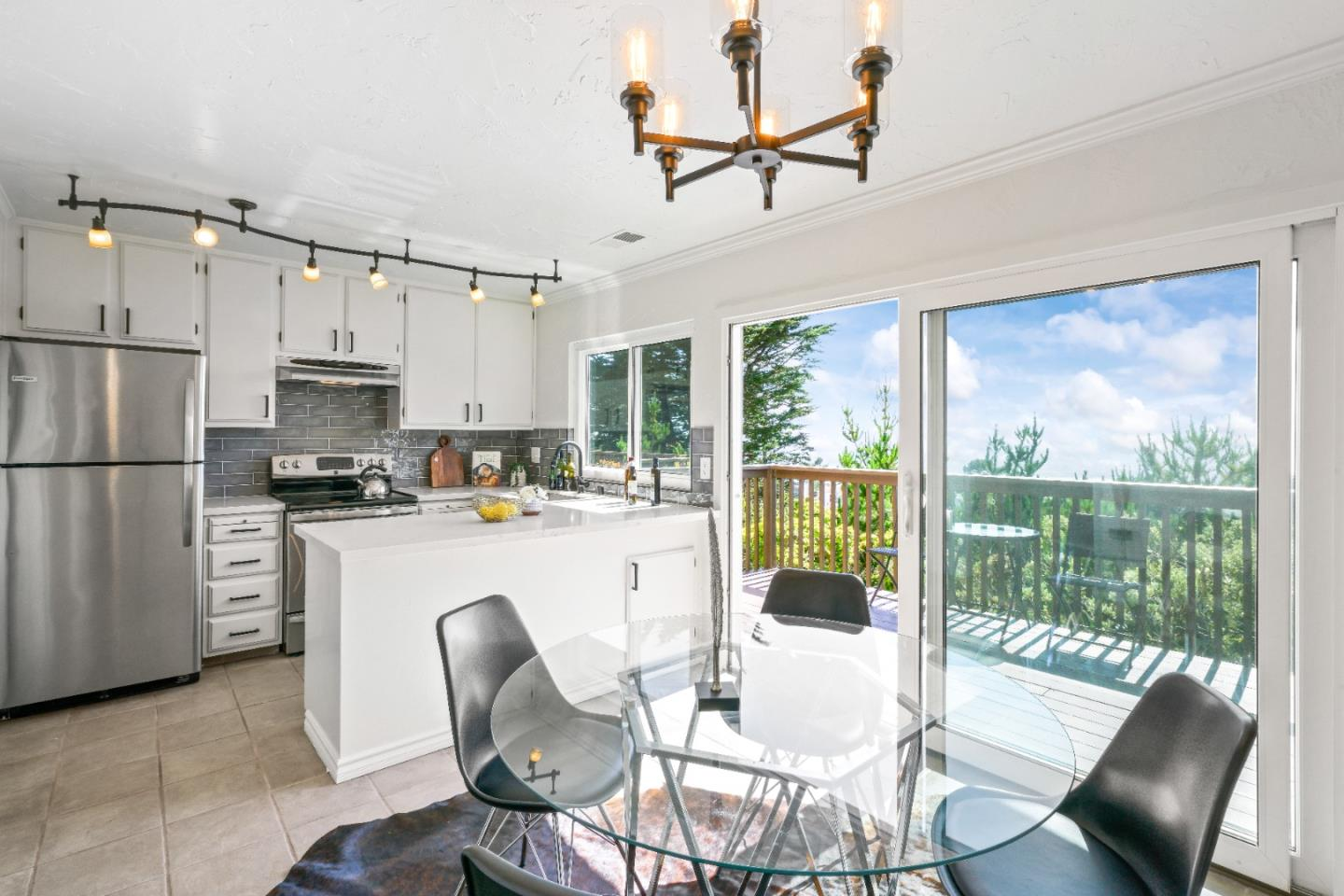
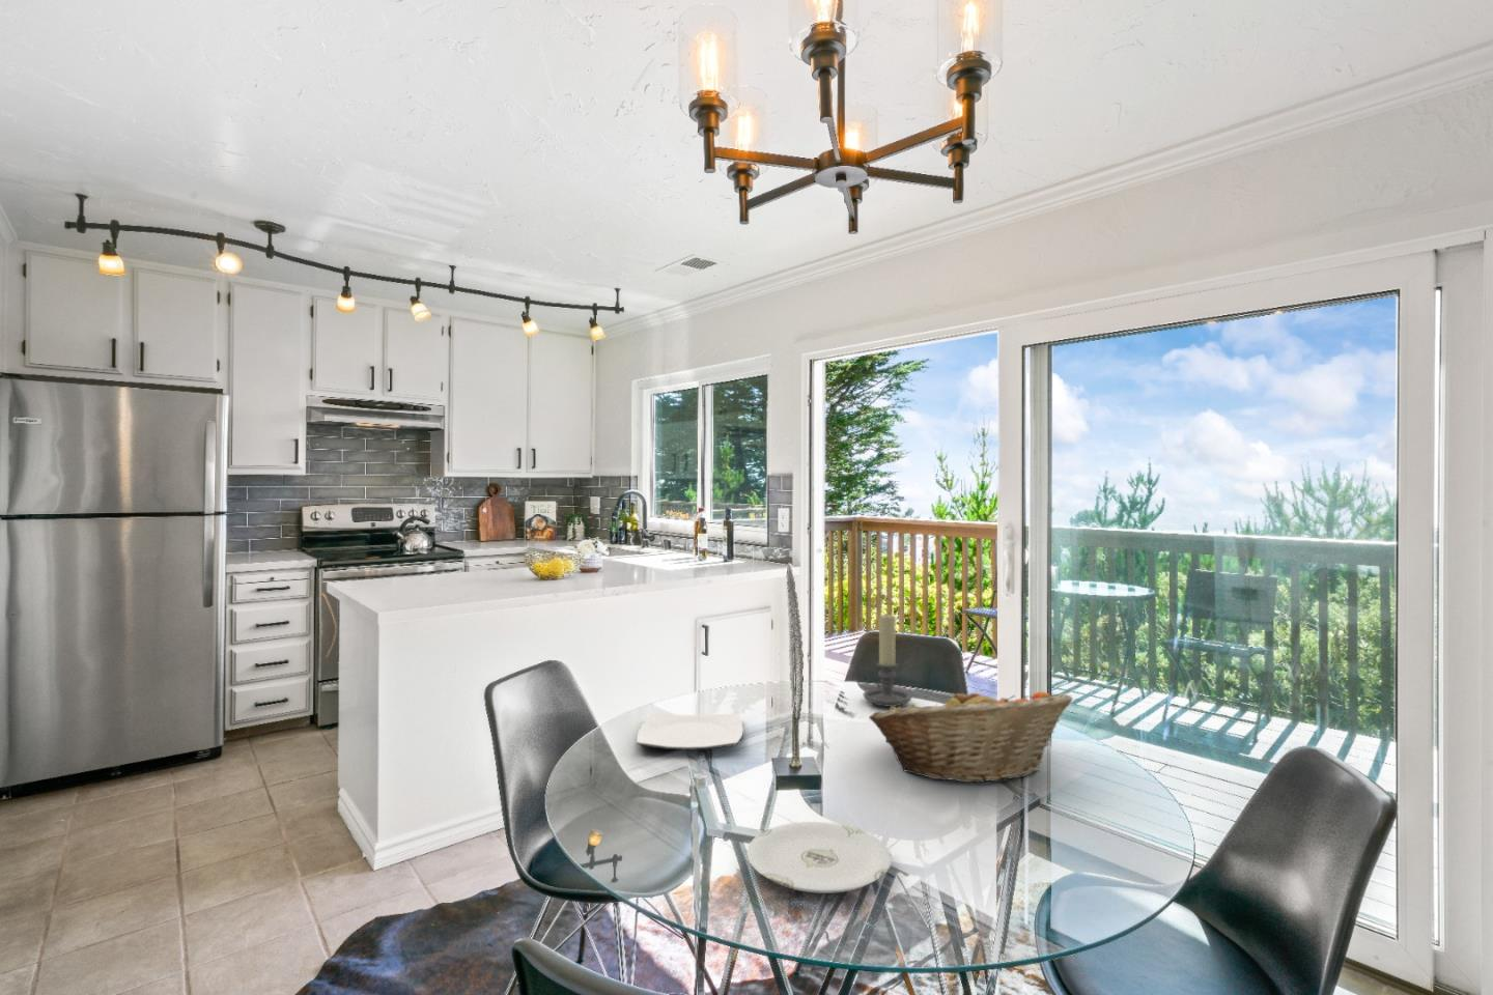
+ plate [635,712,744,752]
+ plate [745,821,893,894]
+ candle holder [863,613,912,707]
+ fruit basket [868,685,1074,784]
